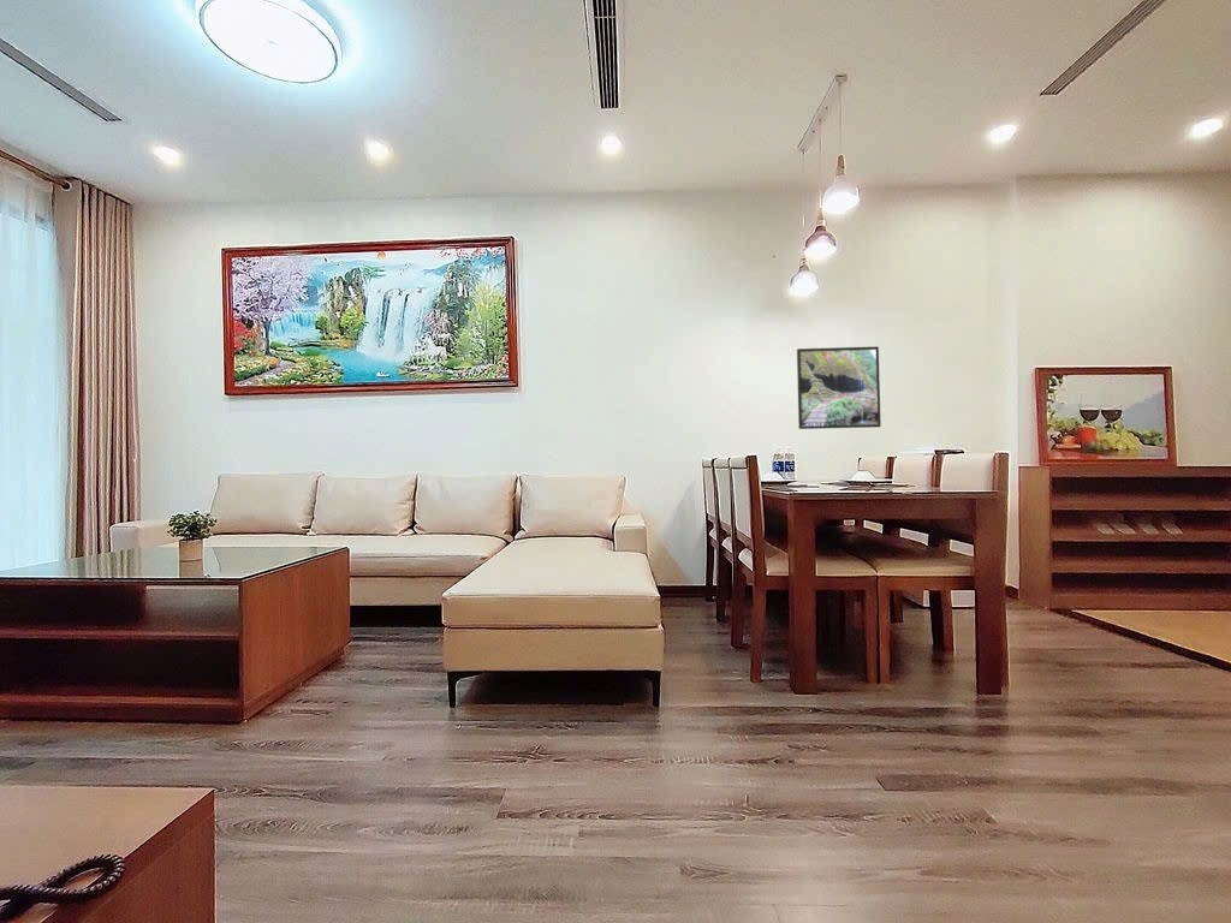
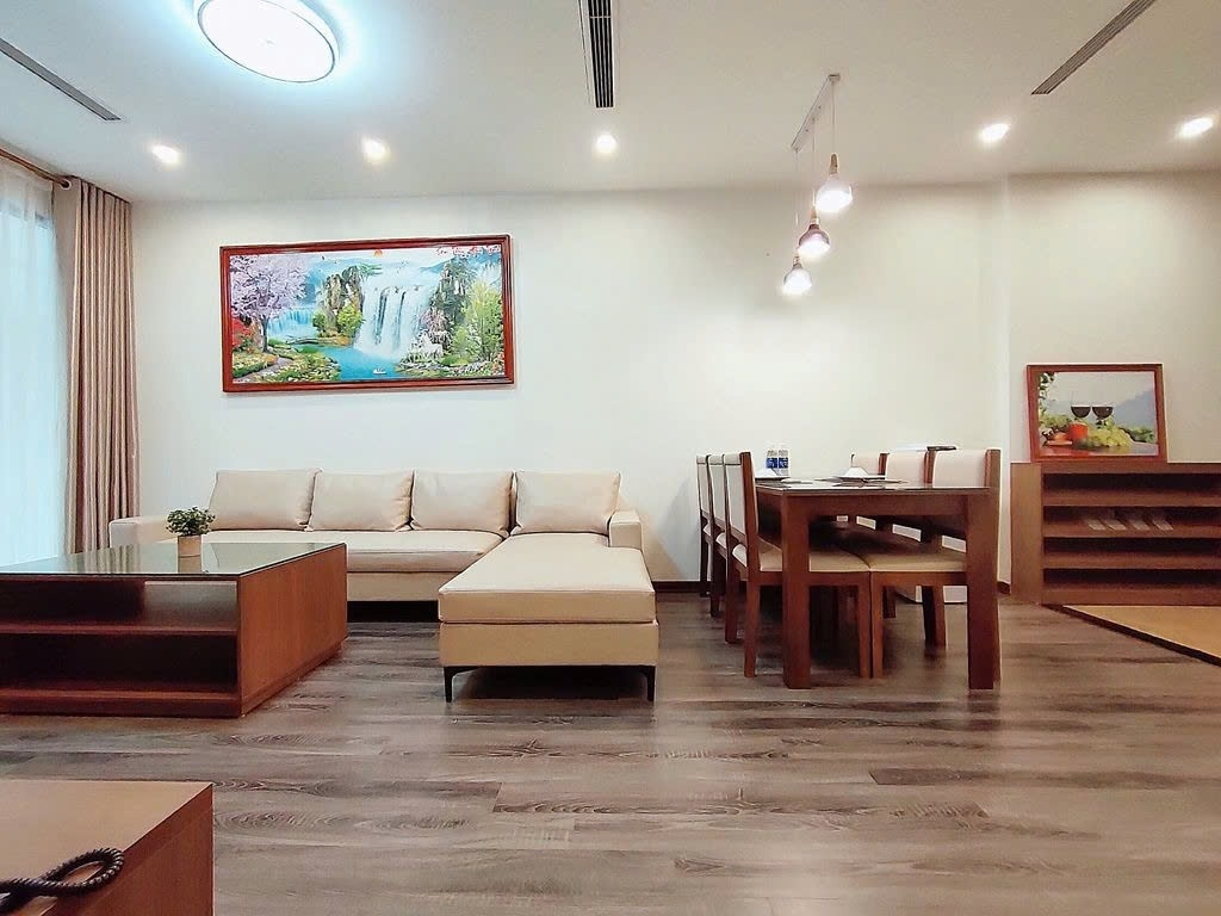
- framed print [796,345,882,430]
